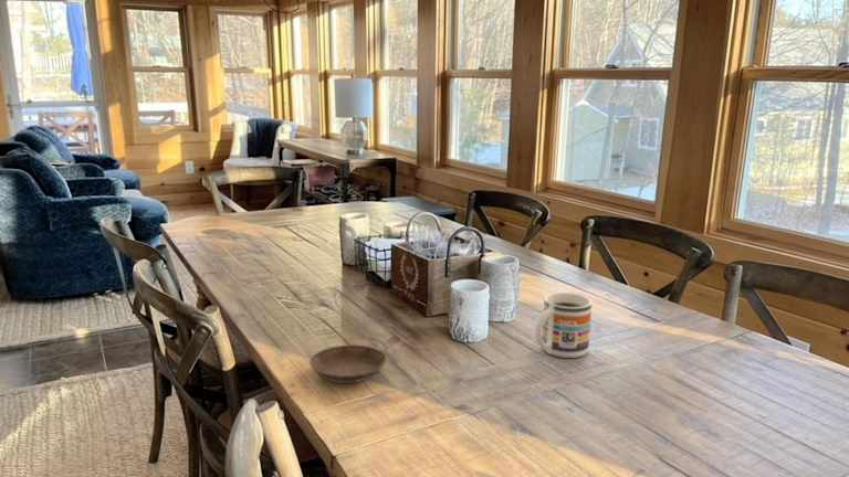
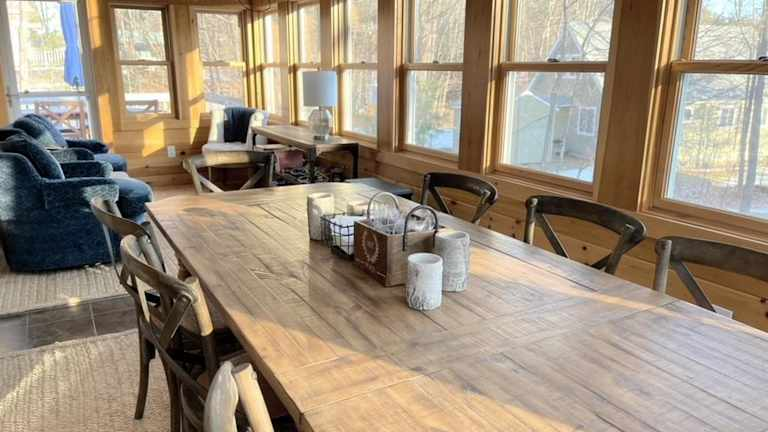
- saucer [308,343,388,384]
- mug [534,292,593,359]
